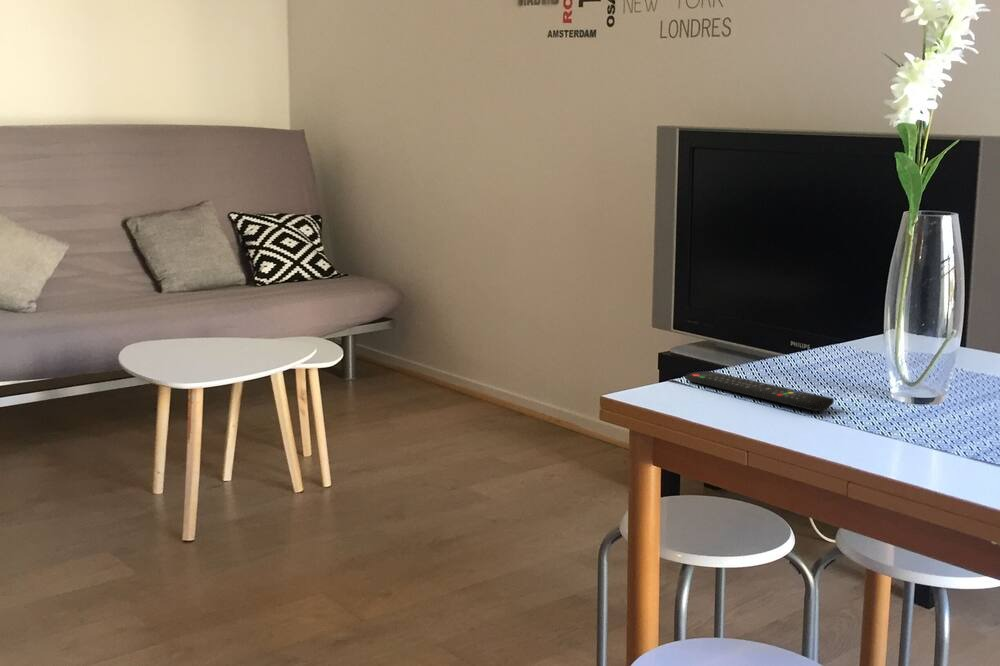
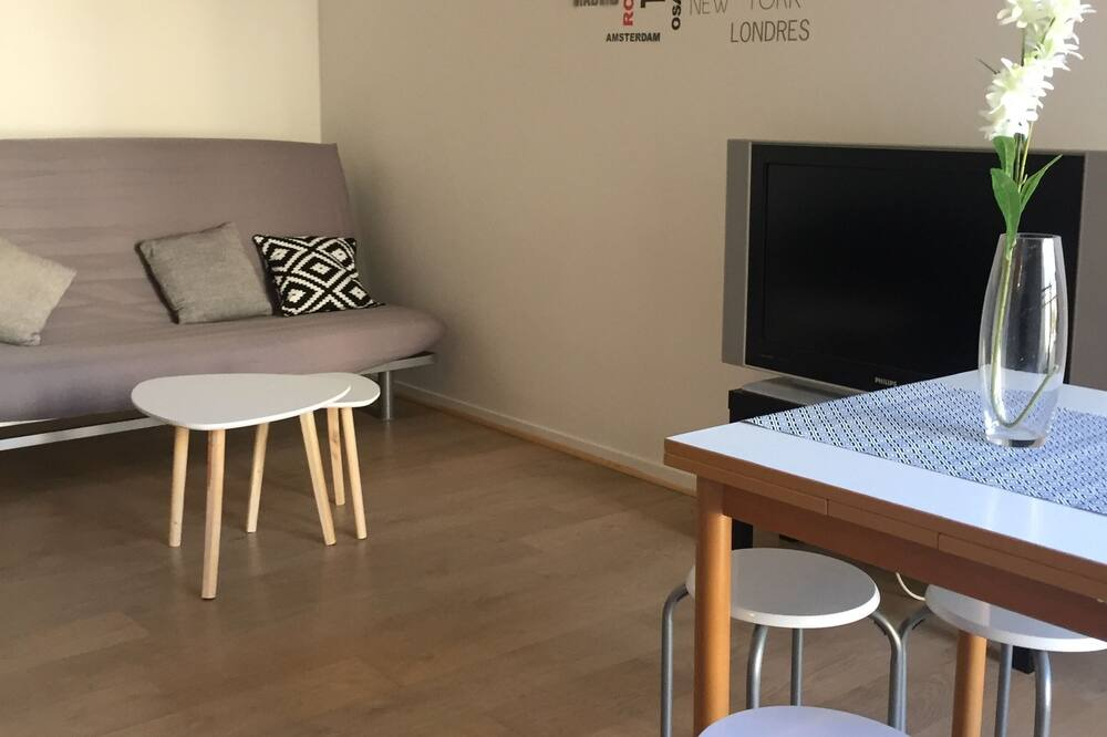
- remote control [685,370,835,412]
